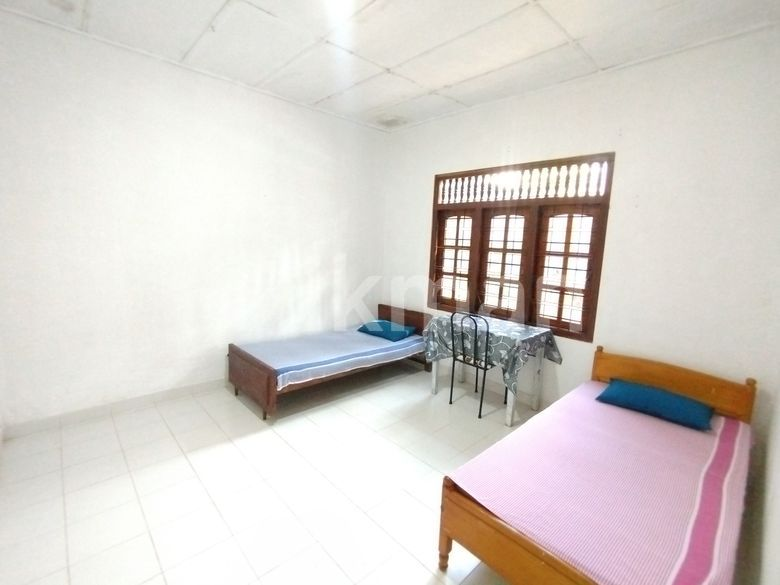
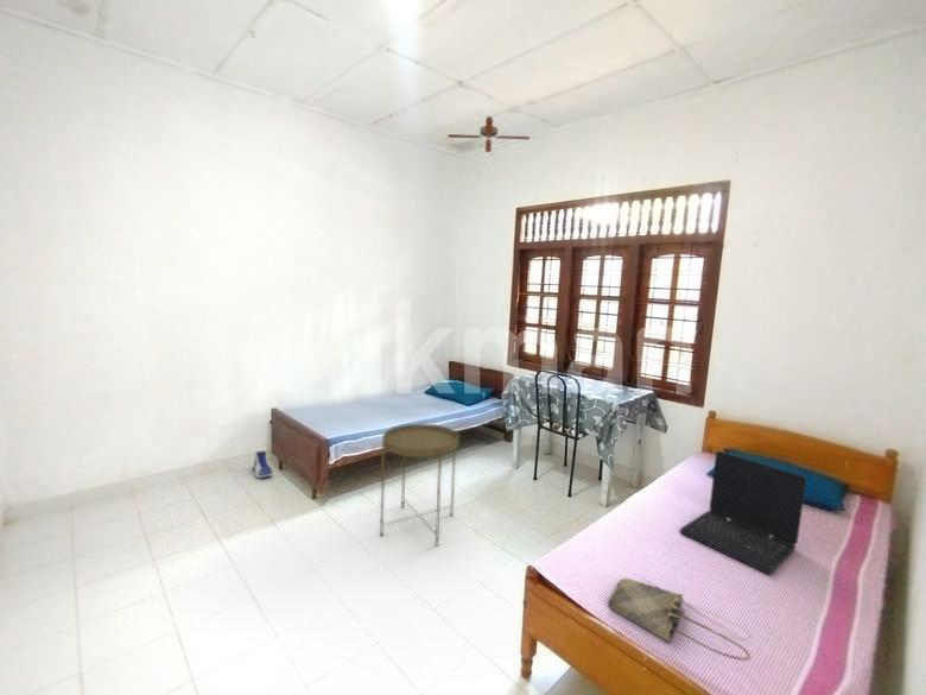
+ tote bag [607,577,753,661]
+ side table [379,423,459,546]
+ laptop [679,450,807,576]
+ sneaker [252,450,274,479]
+ ceiling fan [446,115,531,157]
